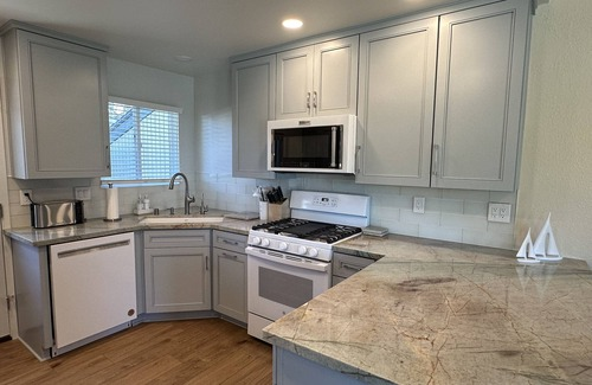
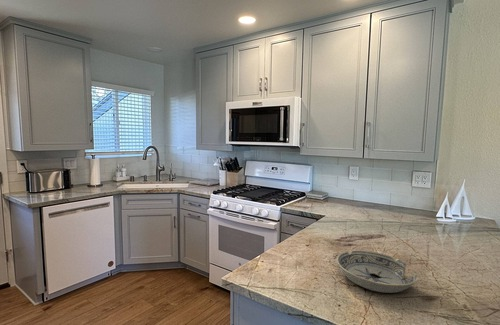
+ bowl [336,249,420,294]
